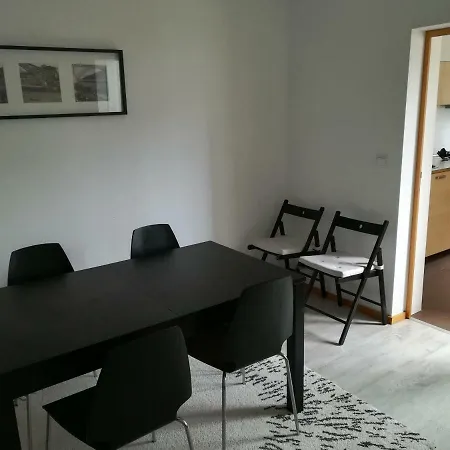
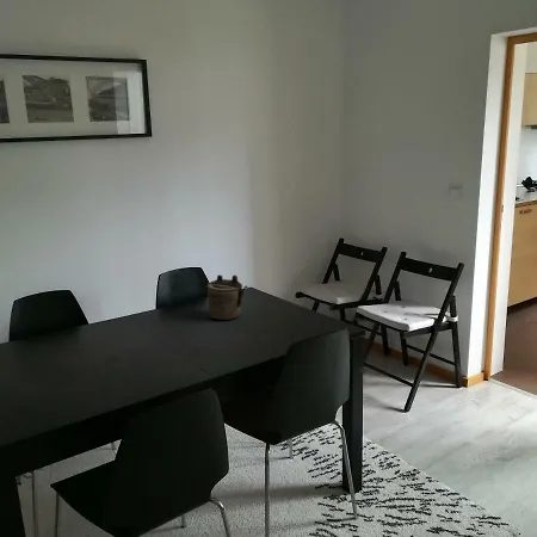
+ teapot [204,274,248,321]
